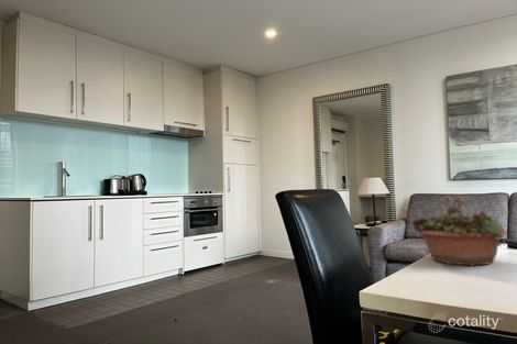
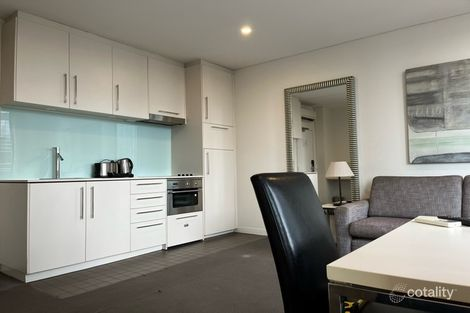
- succulent planter [410,195,508,267]
